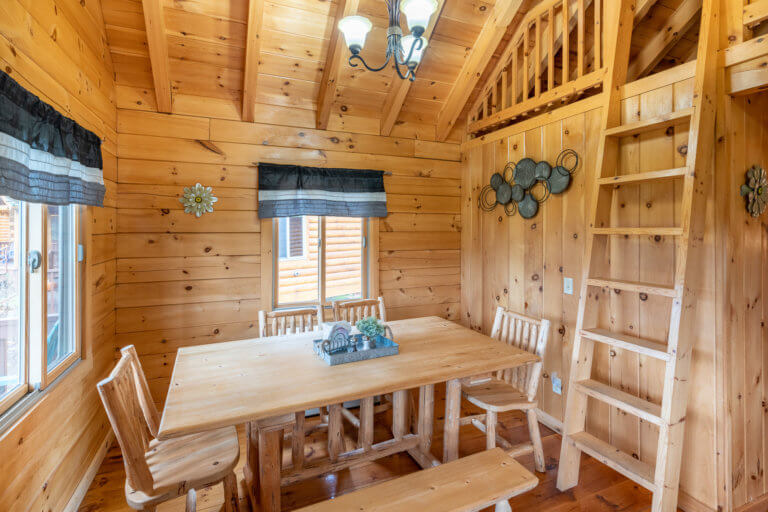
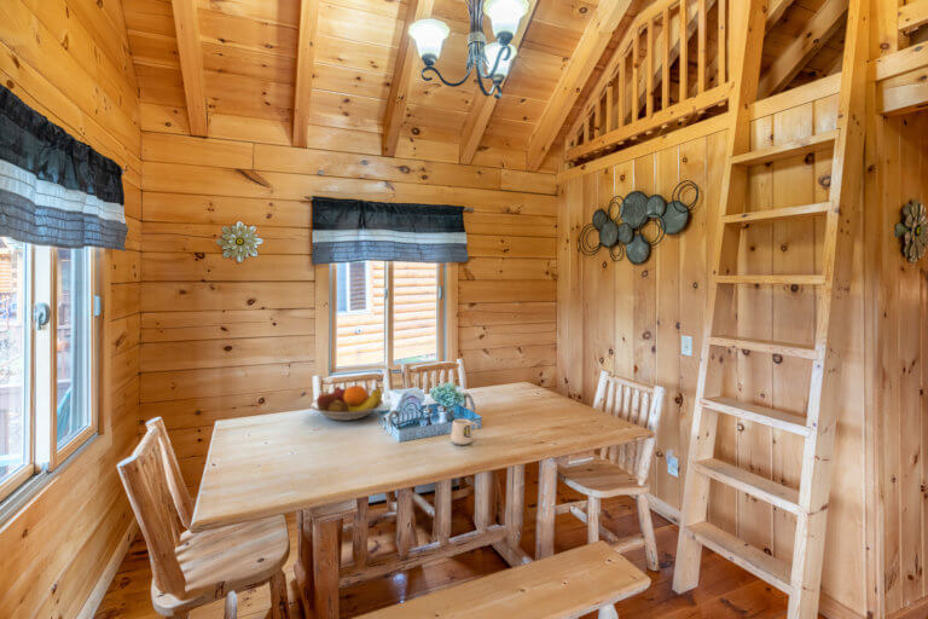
+ mug [450,418,478,446]
+ fruit bowl [308,384,385,422]
